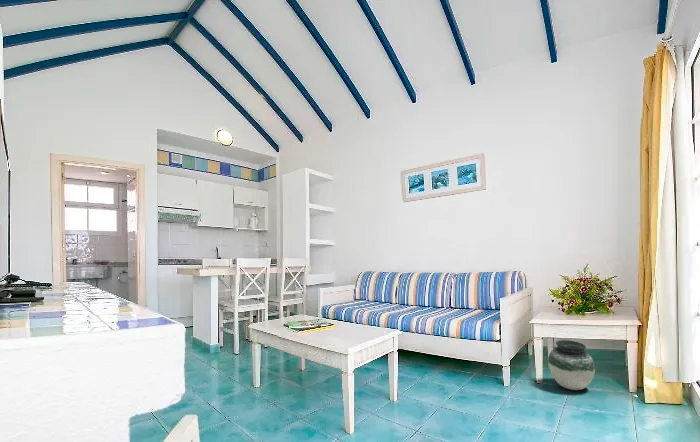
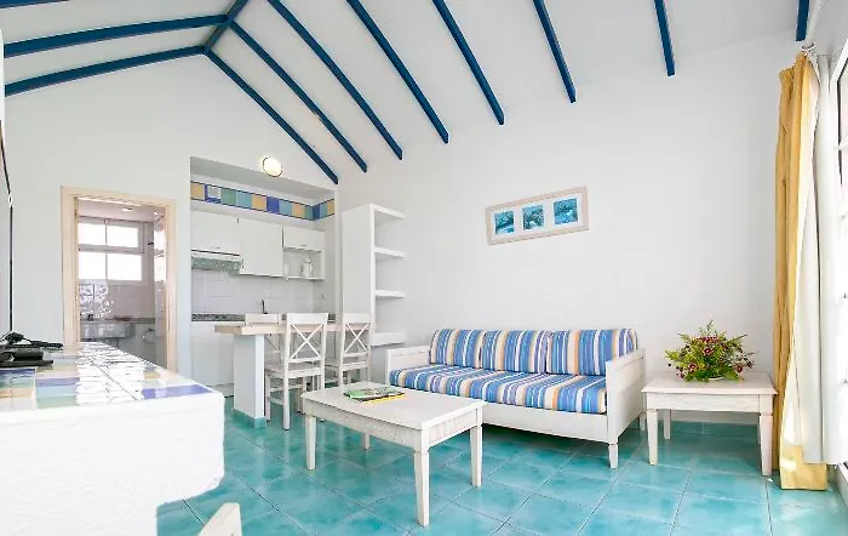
- vase [547,339,596,391]
